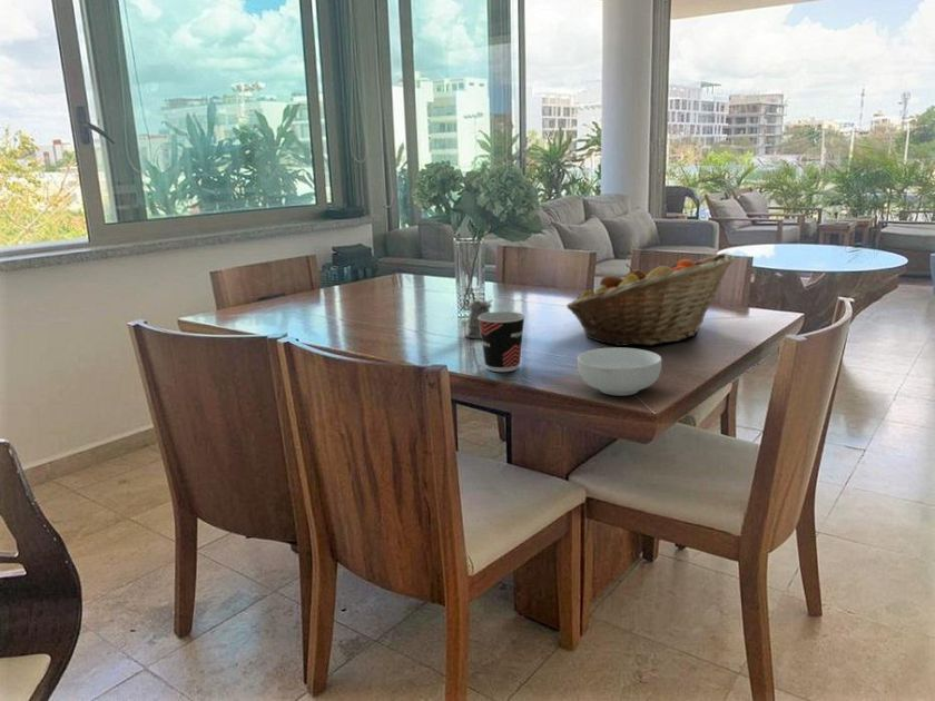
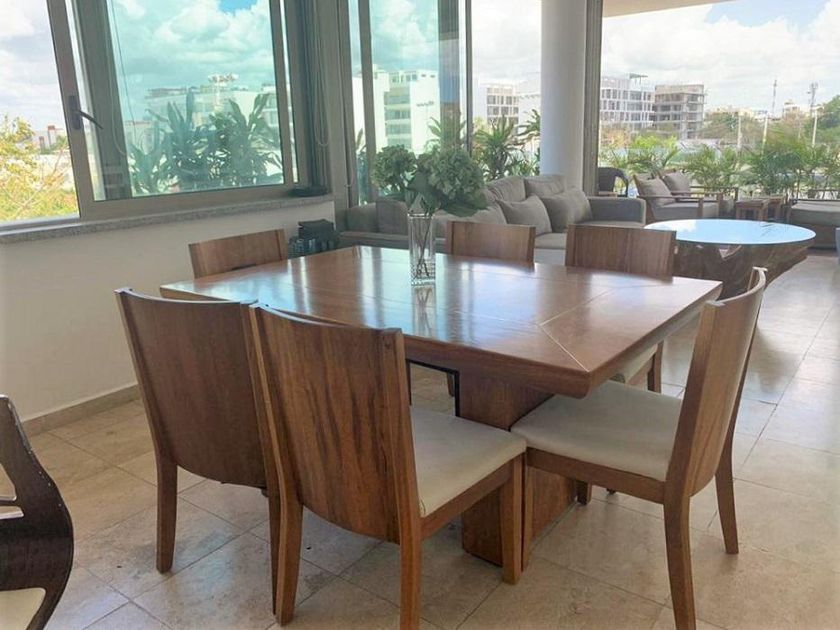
- cereal bowl [577,346,662,396]
- pepper shaker [464,298,493,339]
- fruit basket [565,251,736,347]
- cup [478,310,526,373]
